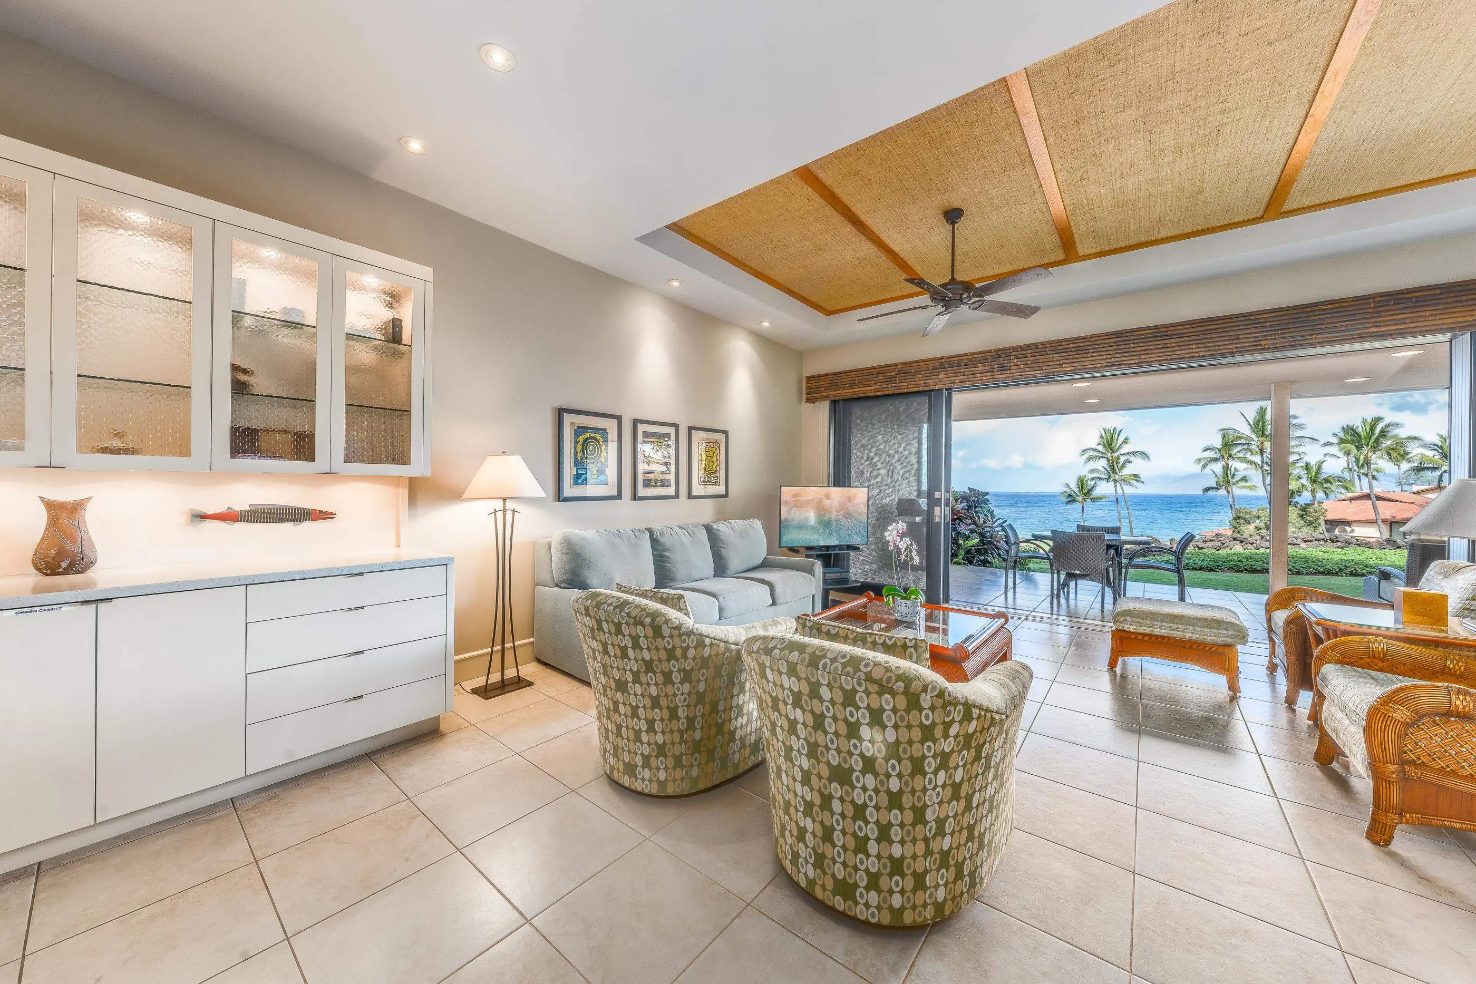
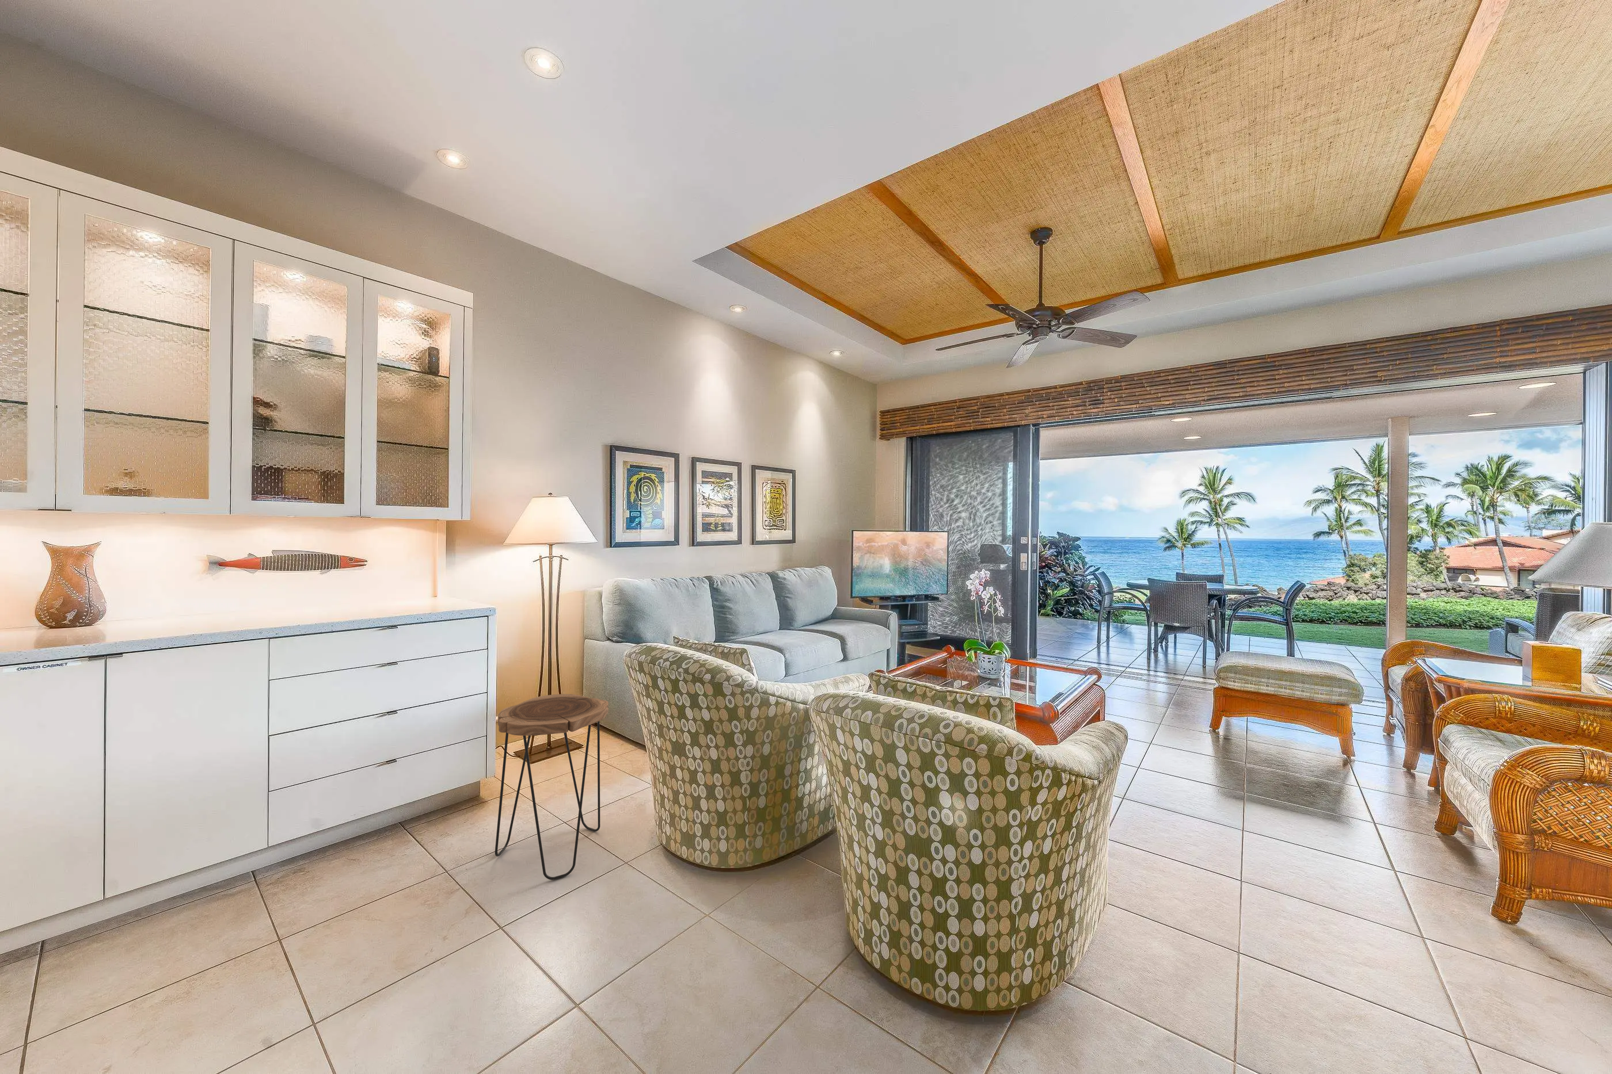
+ side table [494,693,609,881]
